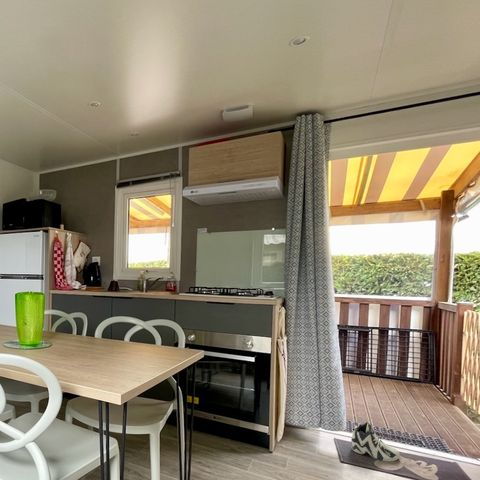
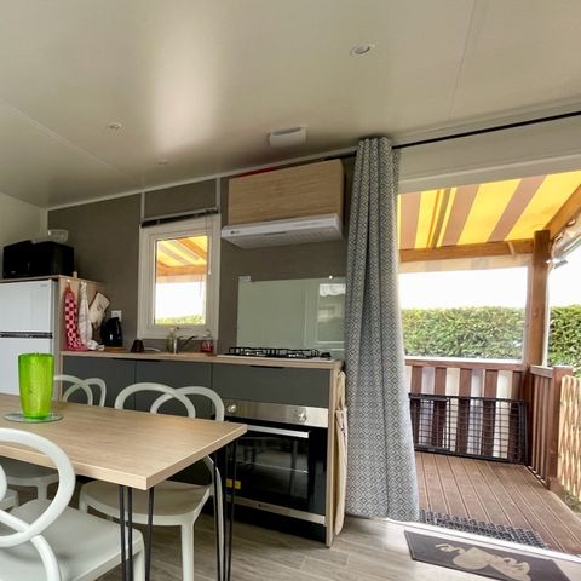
- sneaker [350,421,401,462]
